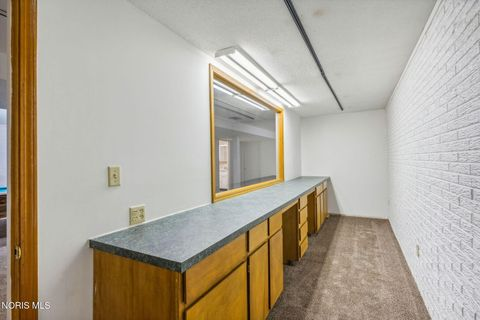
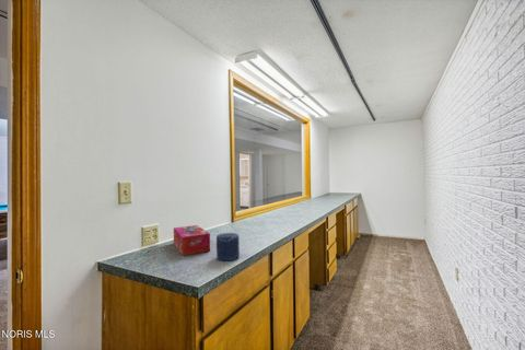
+ tissue box [173,224,211,257]
+ candle [215,232,241,261]
